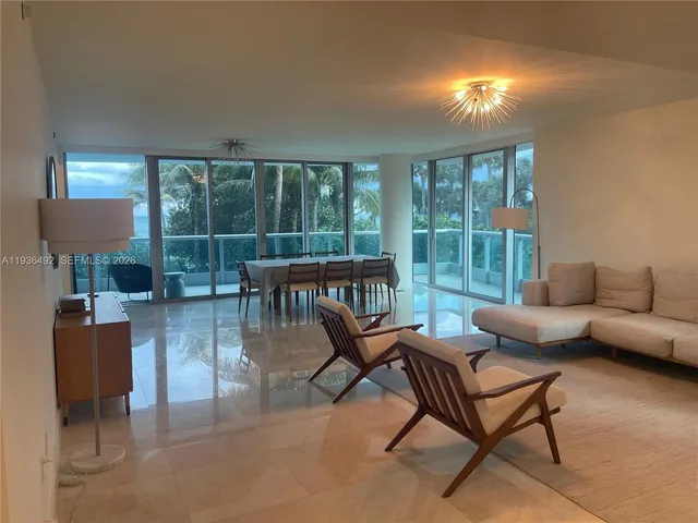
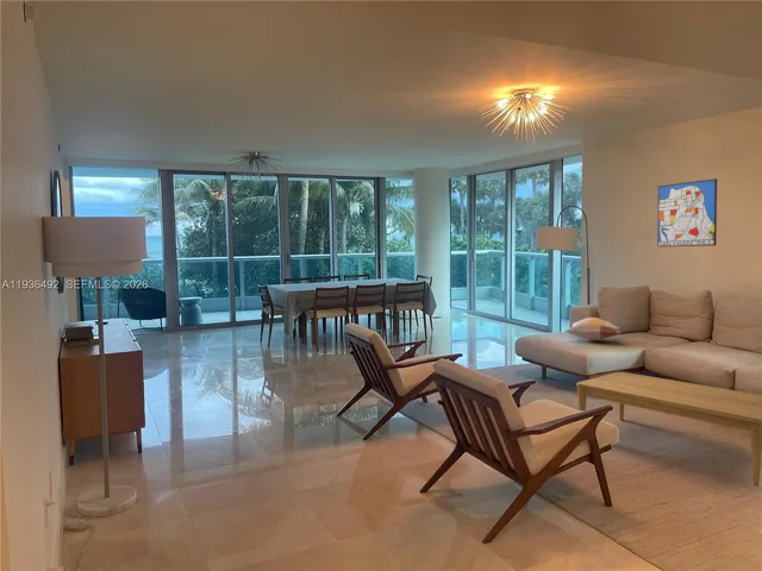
+ wall art [656,177,718,247]
+ coffee table [575,371,762,488]
+ decorative pillow [564,316,624,341]
